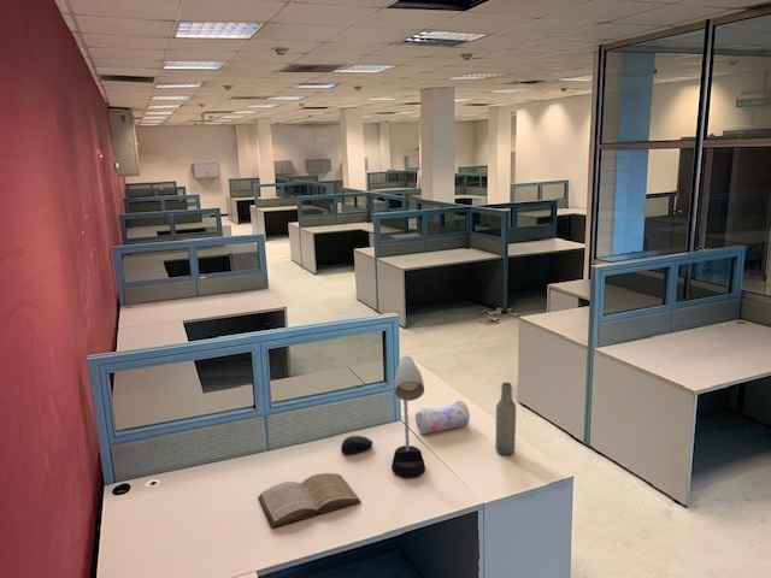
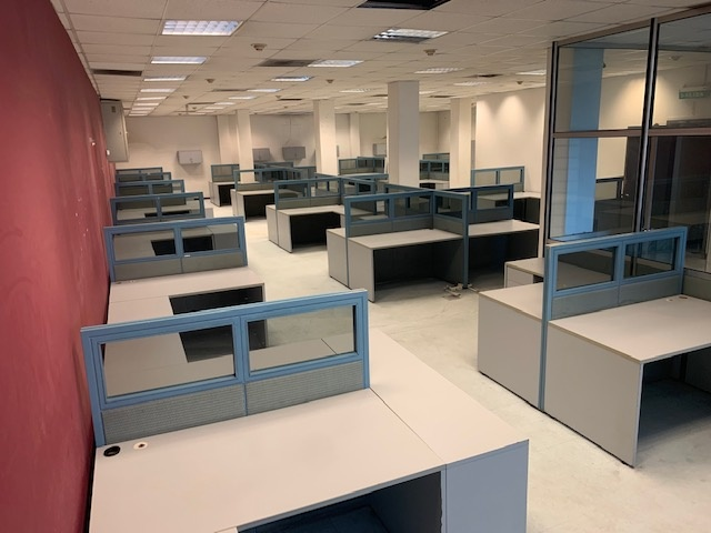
- bottle [494,382,517,456]
- pencil case [414,400,471,435]
- computer mouse [340,435,375,456]
- book [257,472,363,527]
- desk lamp [390,355,426,479]
